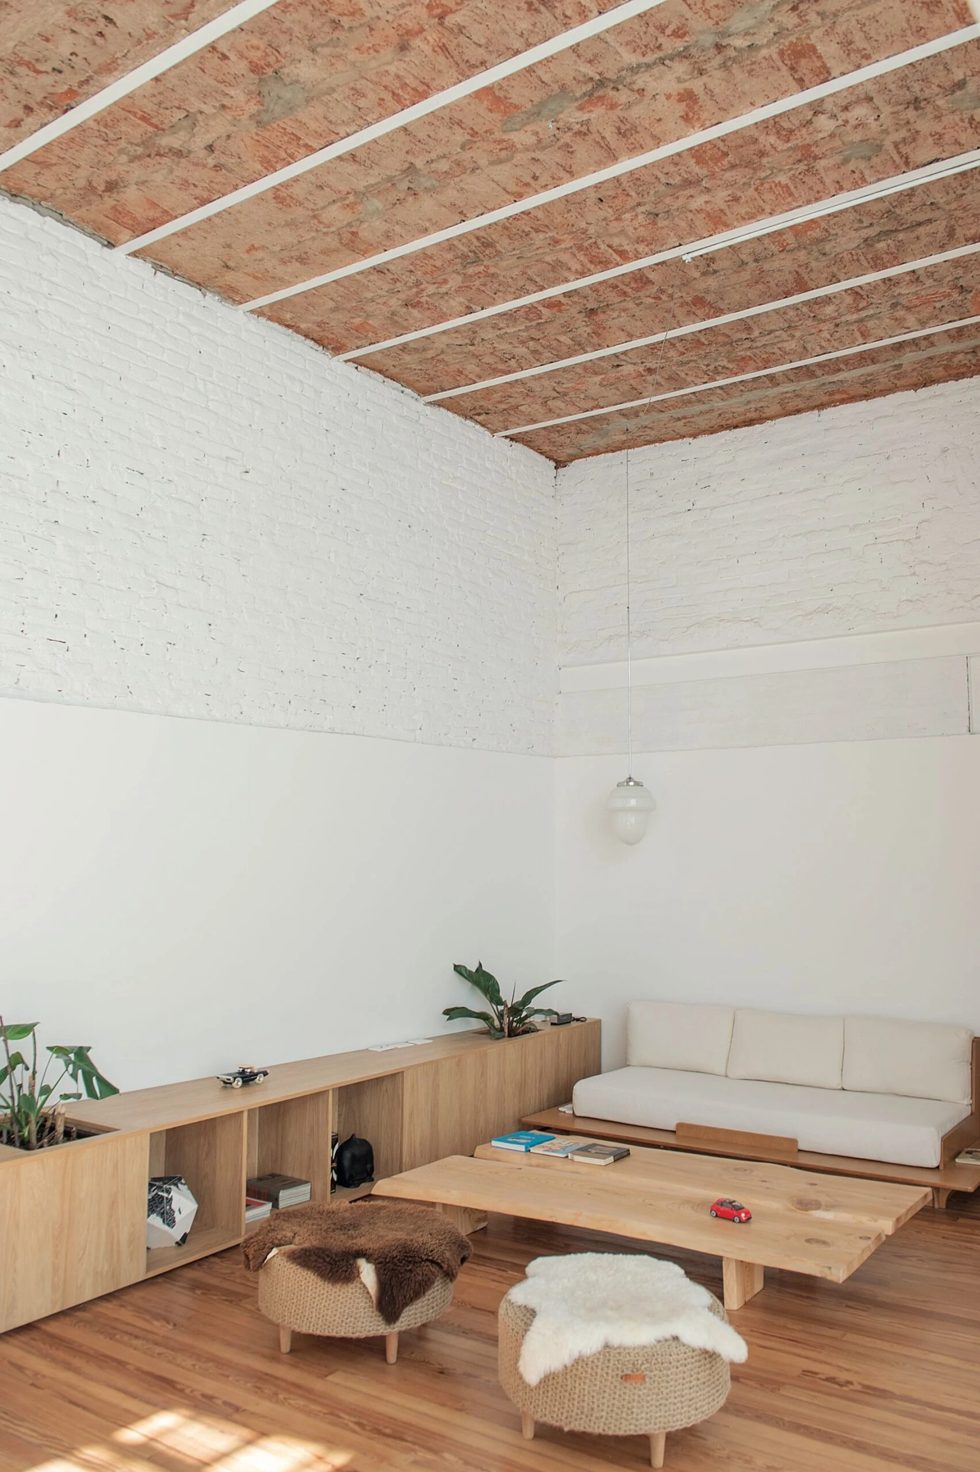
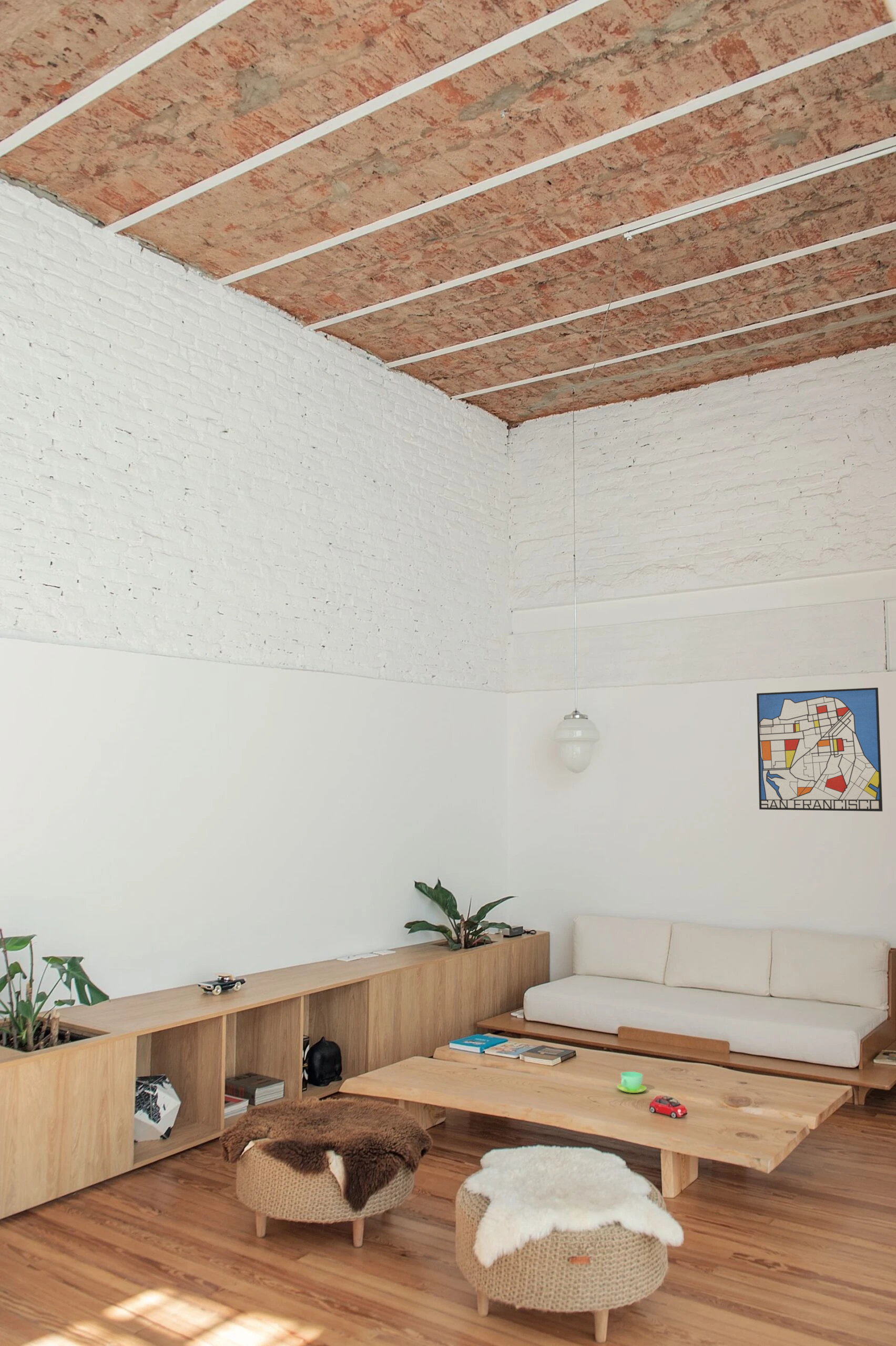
+ cup [616,1071,647,1094]
+ wall art [756,687,883,812]
